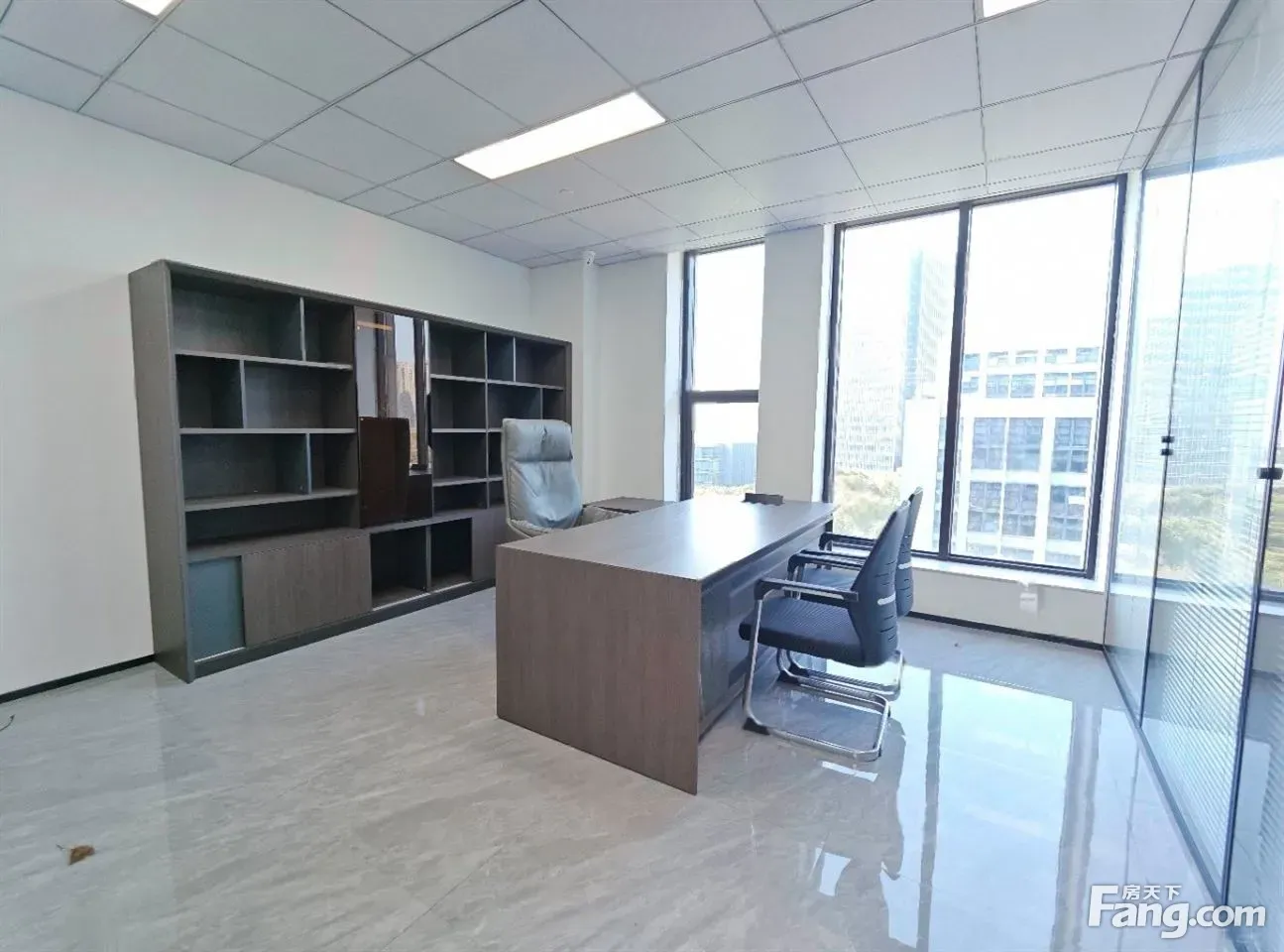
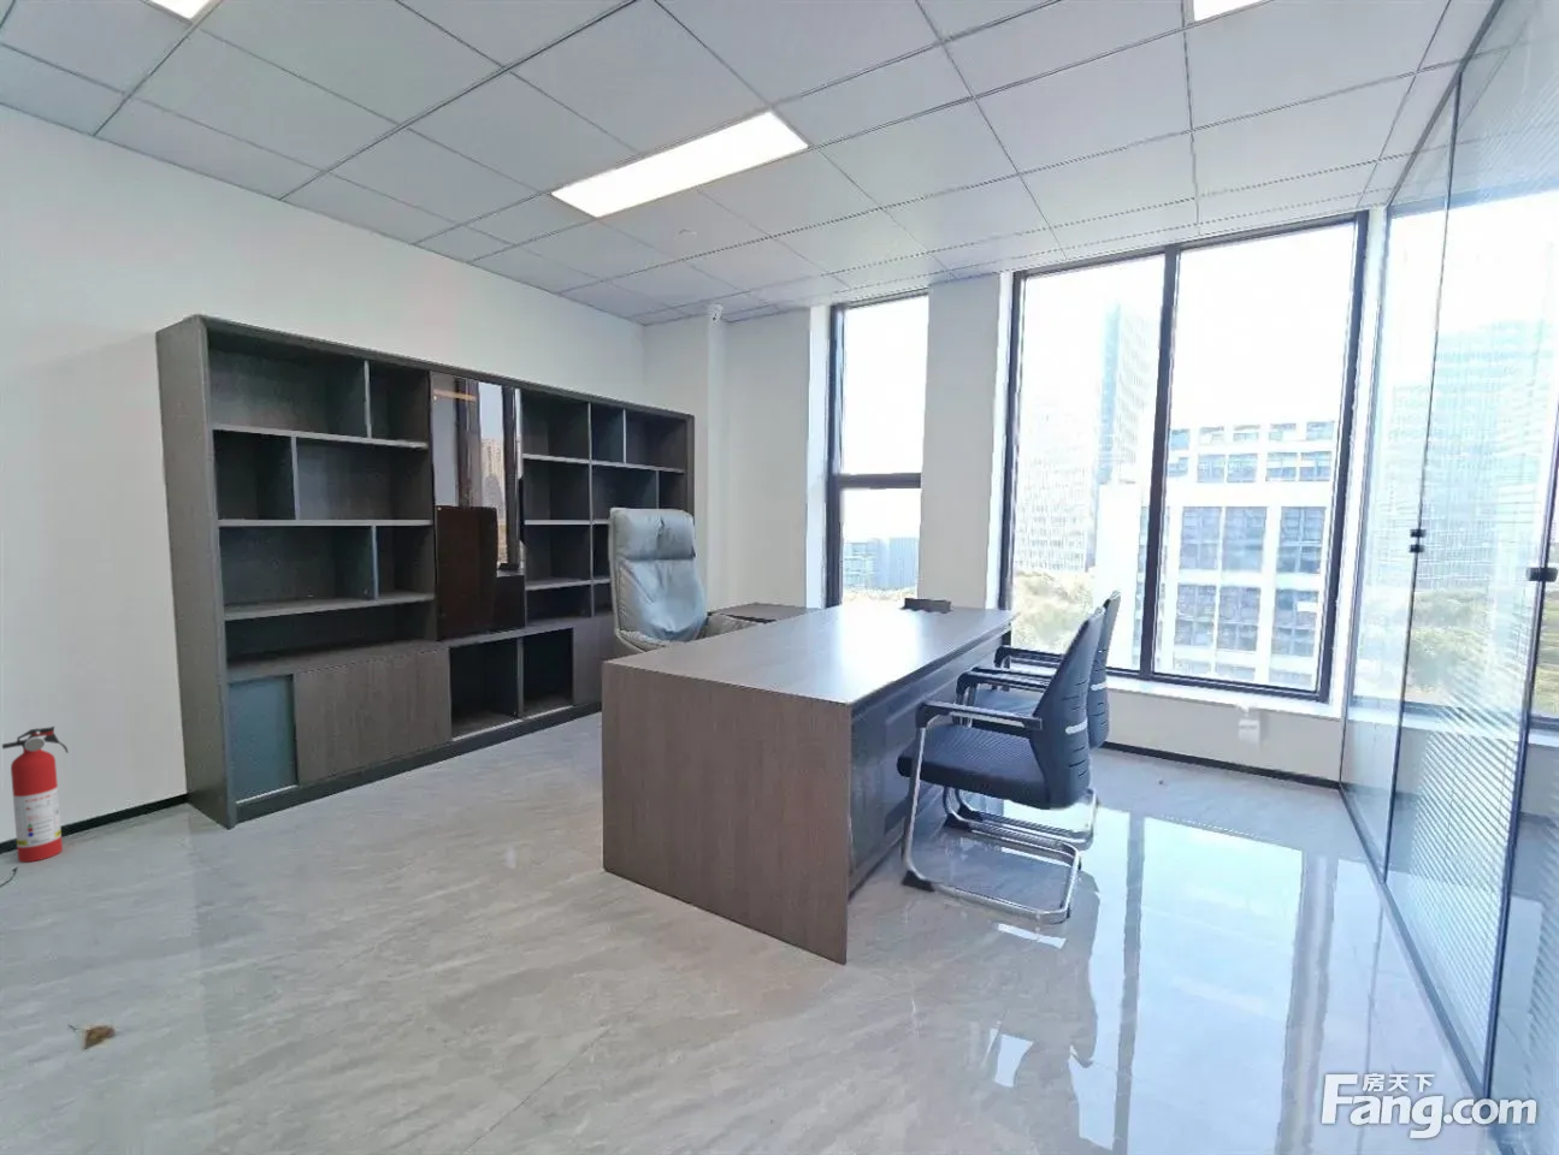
+ fire extinguisher [1,726,70,864]
